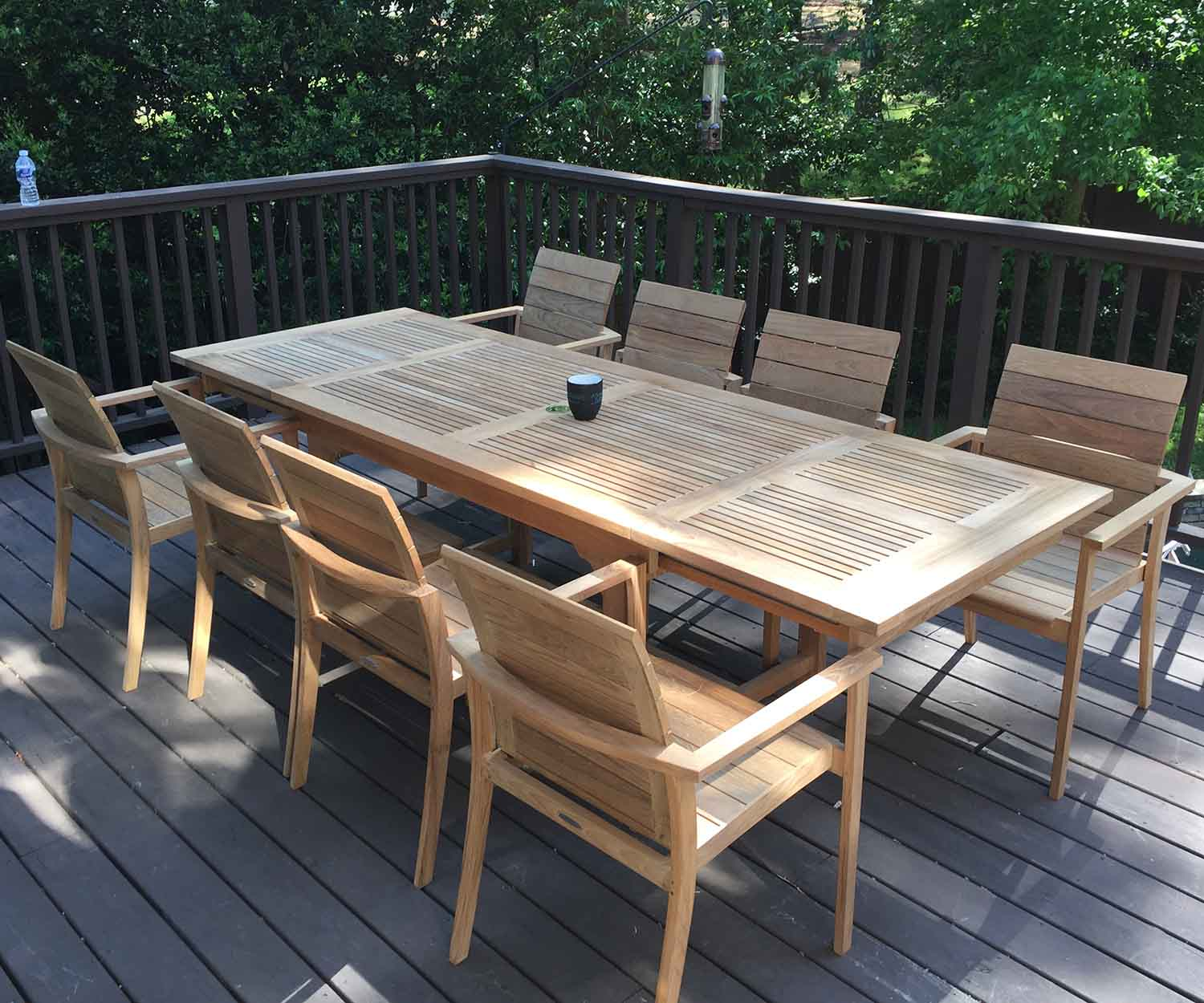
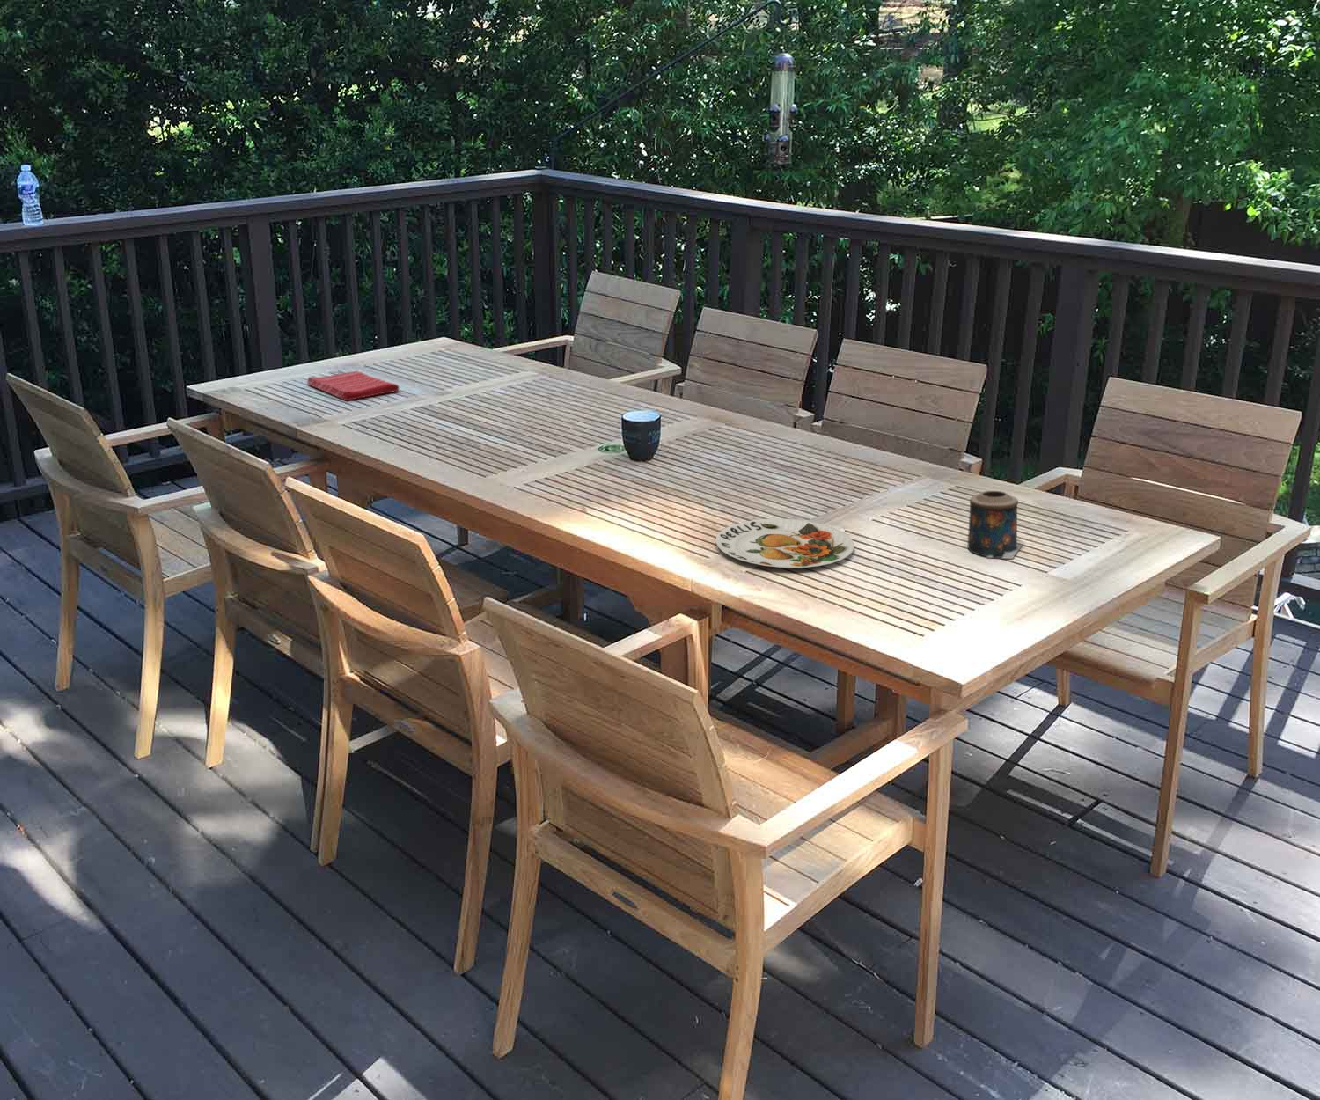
+ plate [715,518,855,568]
+ candle [967,490,1024,559]
+ dish towel [306,371,400,401]
